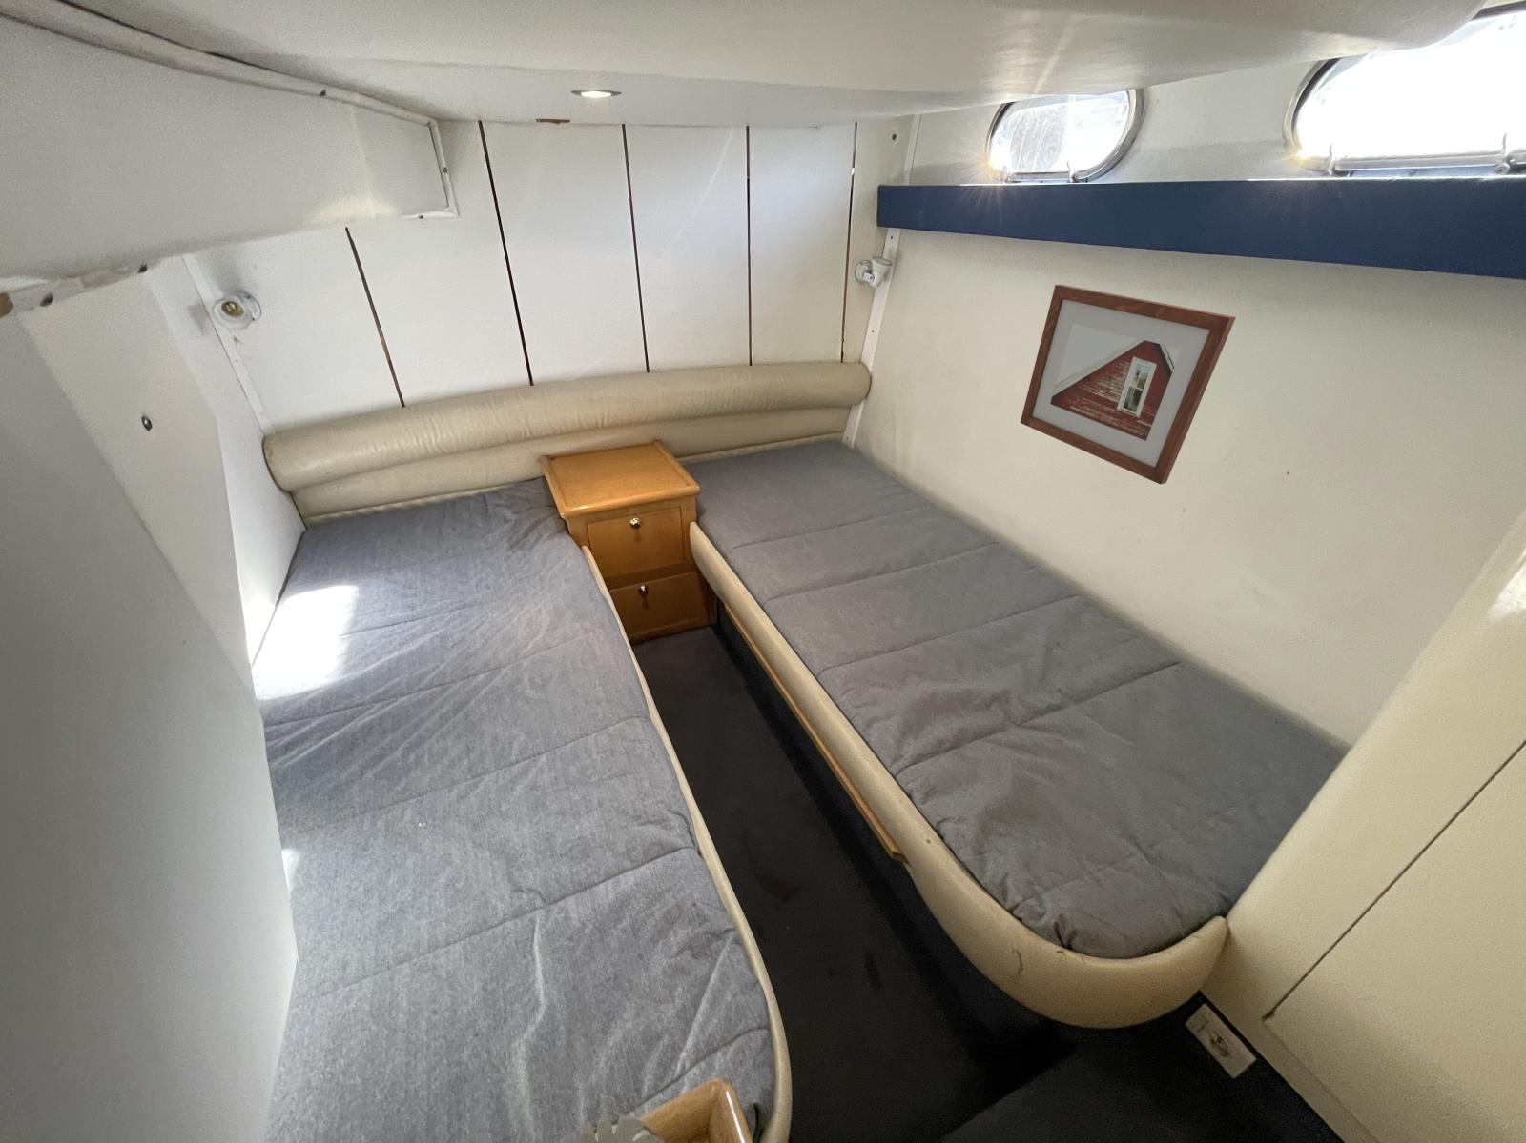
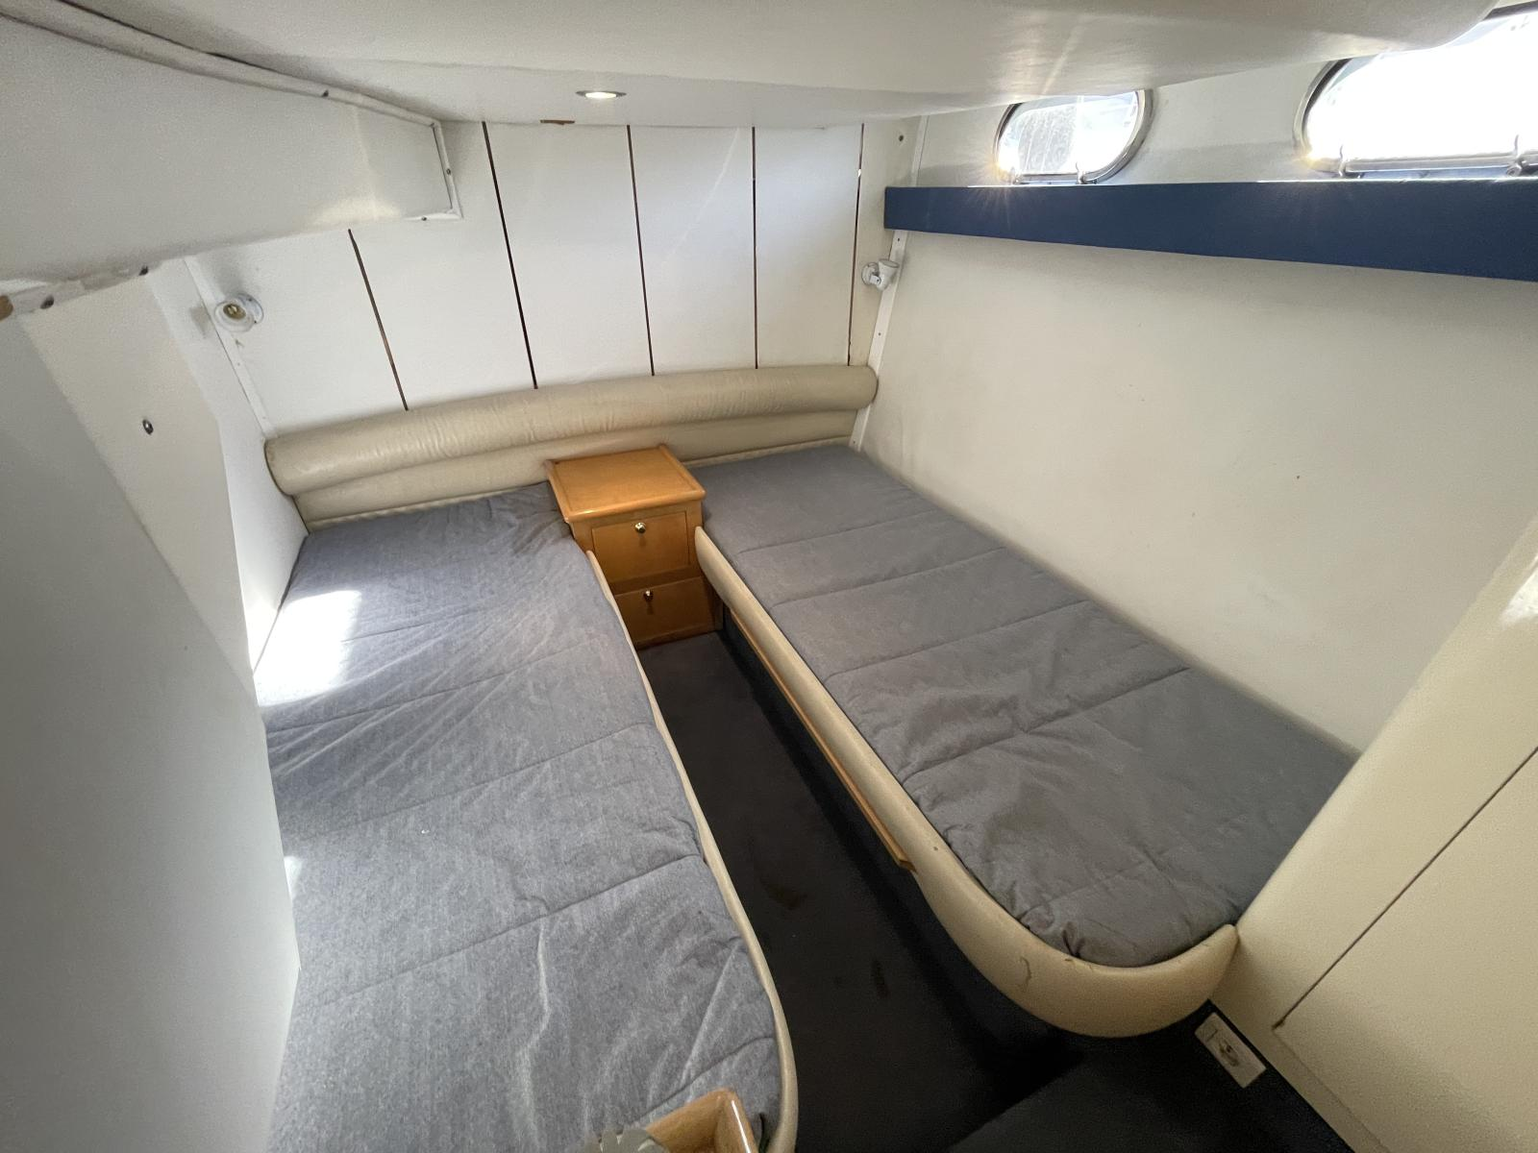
- picture frame [1020,283,1236,486]
